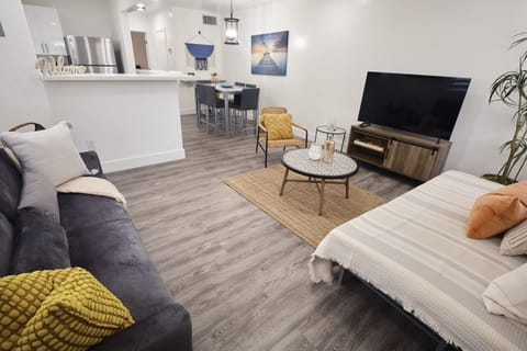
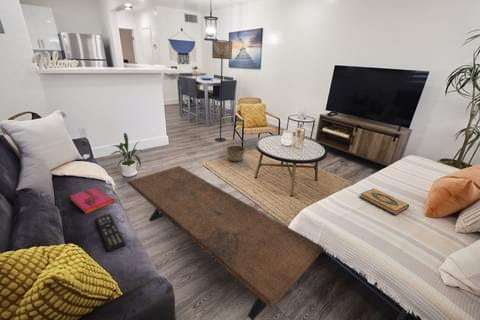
+ hardback book [69,186,115,215]
+ hardback book [359,188,410,216]
+ coffee table [125,165,325,320]
+ floor lamp [211,39,233,142]
+ remote control [95,212,126,253]
+ house plant [110,132,143,178]
+ basket [225,139,247,163]
